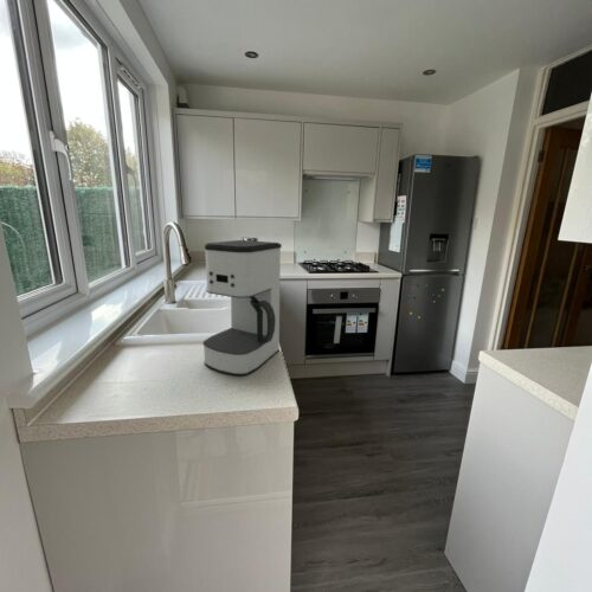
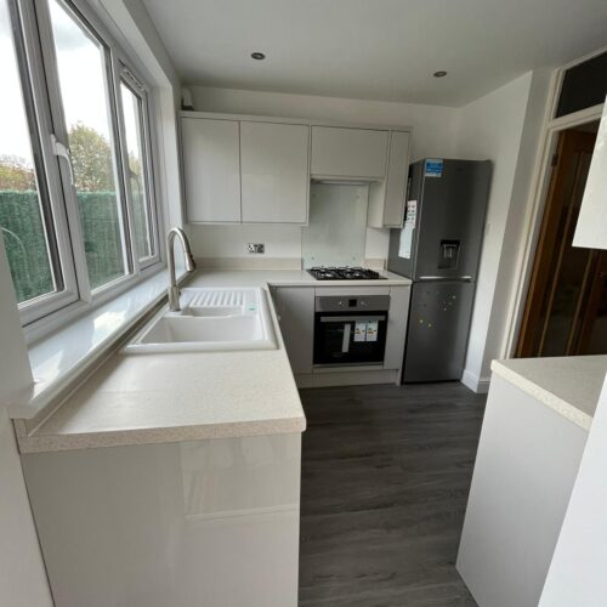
- coffee maker [202,239,283,377]
